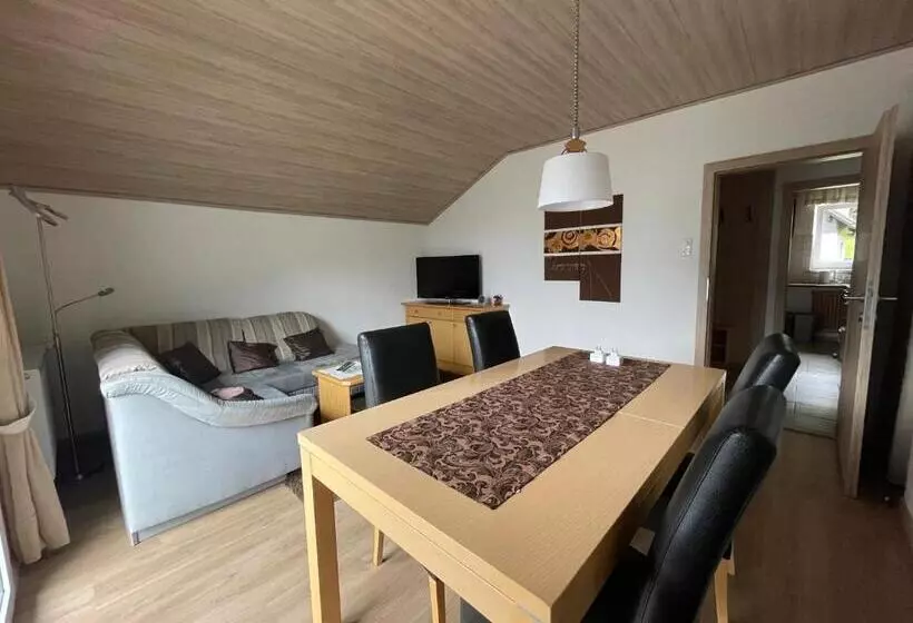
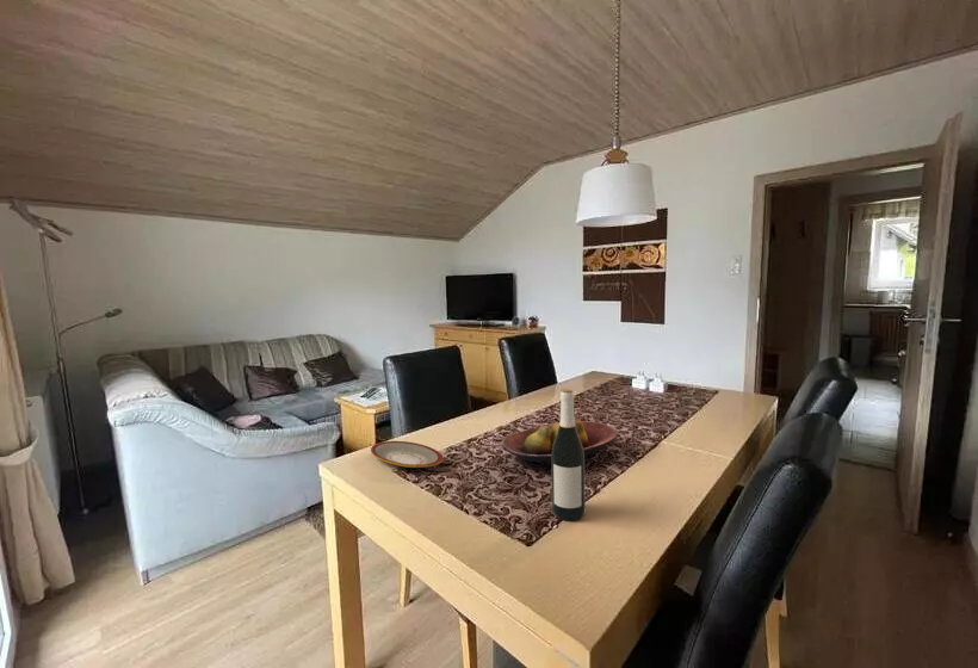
+ plate [370,440,444,469]
+ wine bottle [550,388,586,521]
+ fruit bowl [501,419,619,469]
